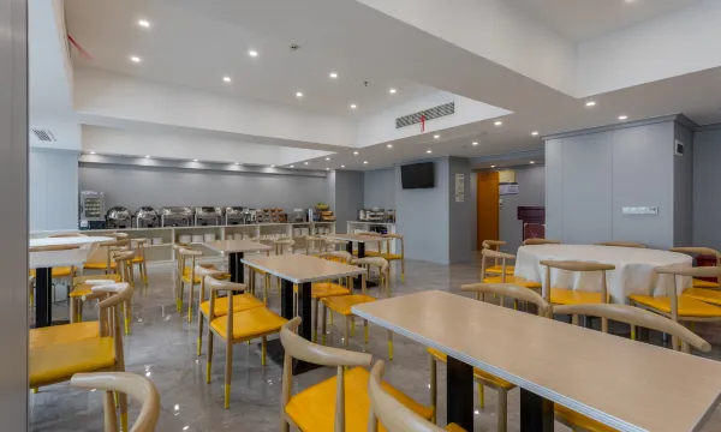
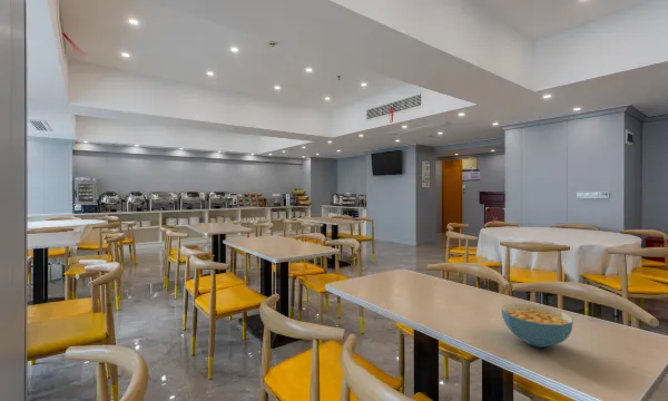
+ cereal bowl [501,302,574,349]
